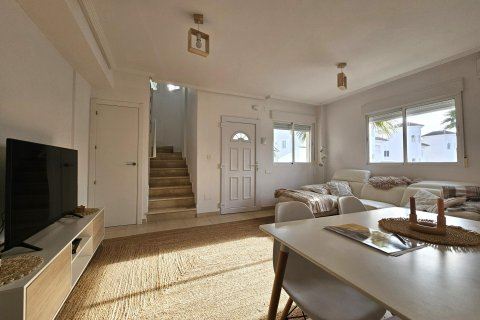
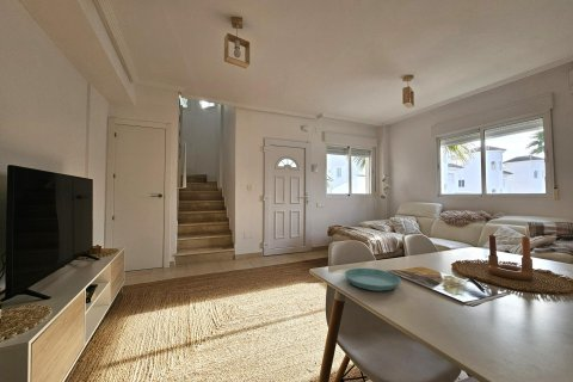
+ saucer [344,267,402,292]
